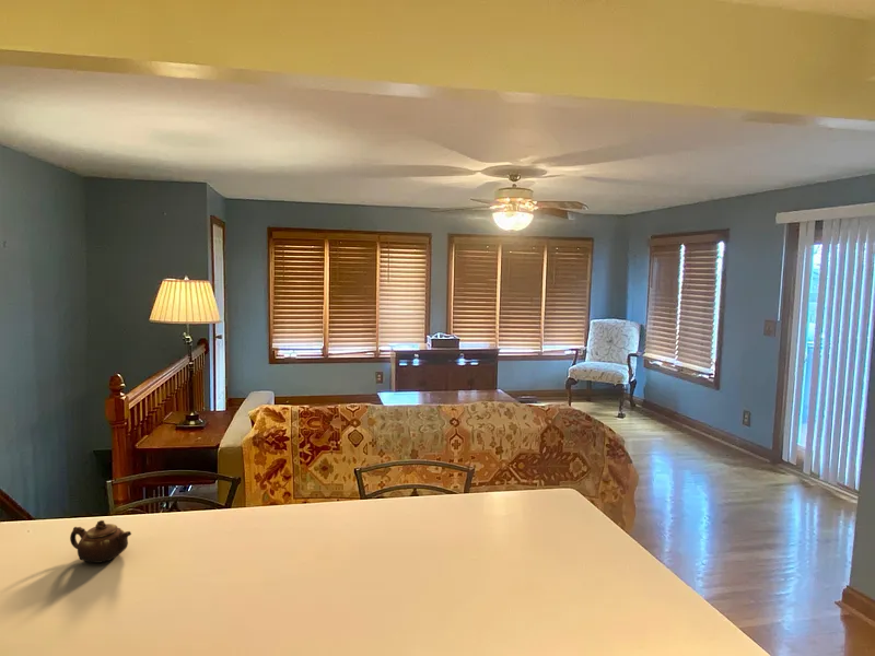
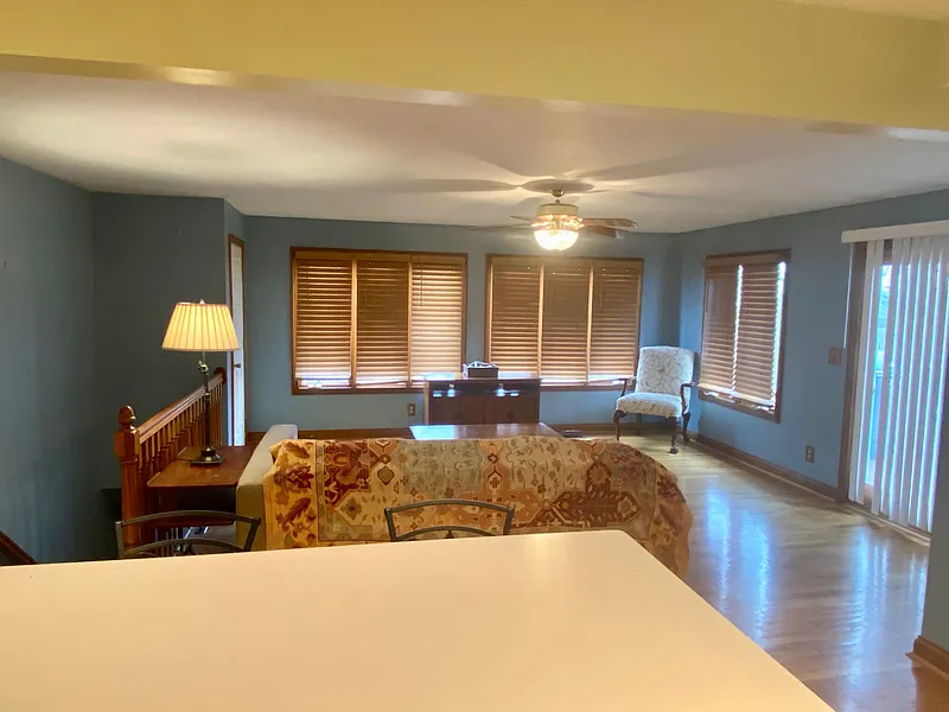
- teapot [69,519,132,564]
